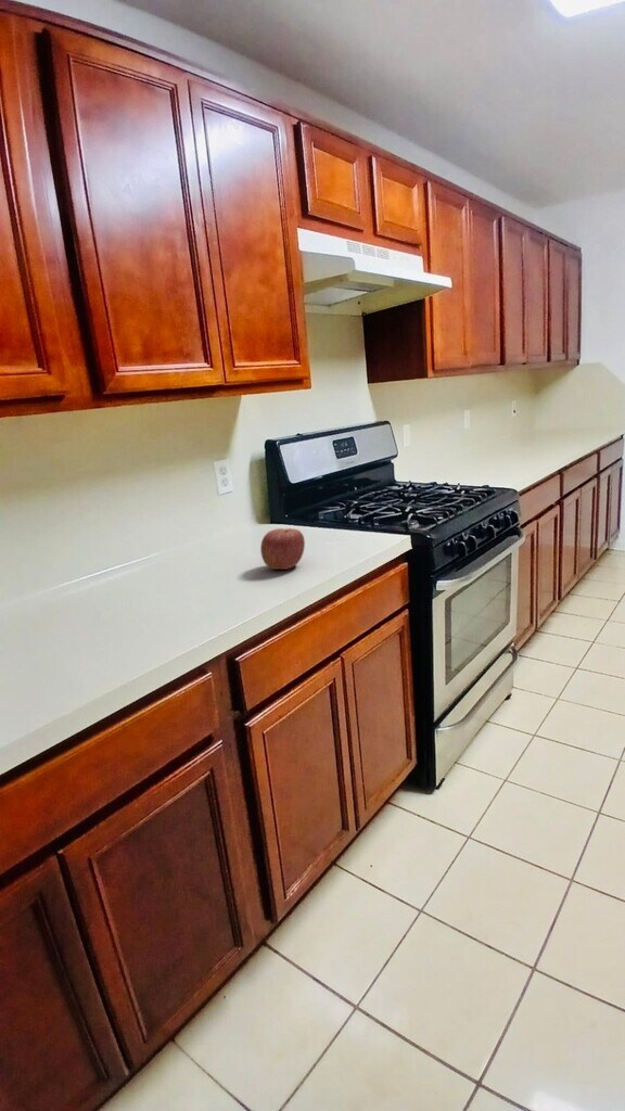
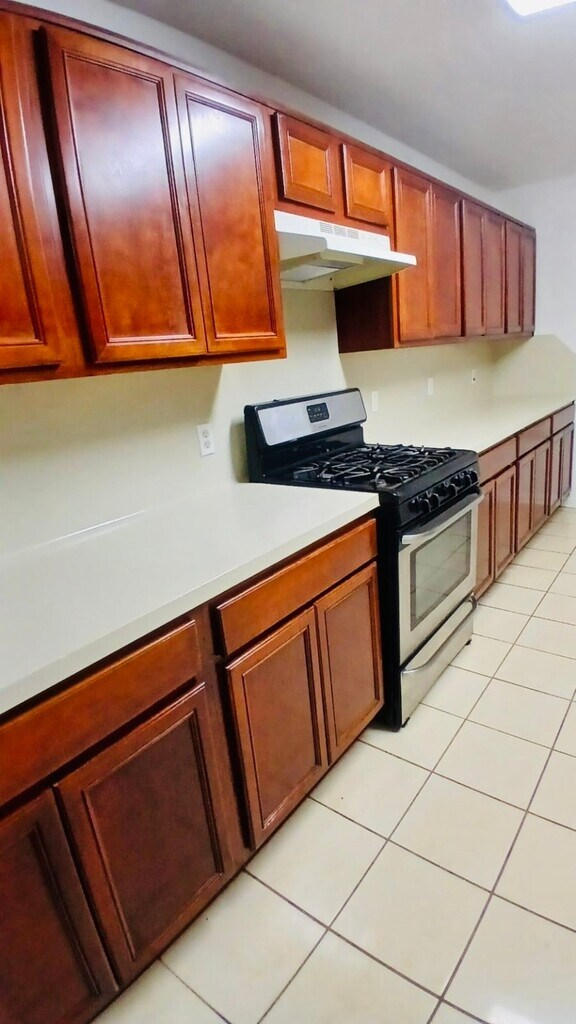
- apple [259,527,306,571]
